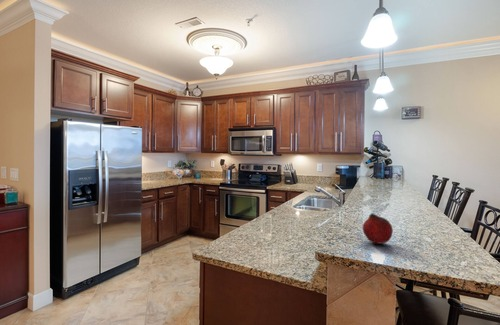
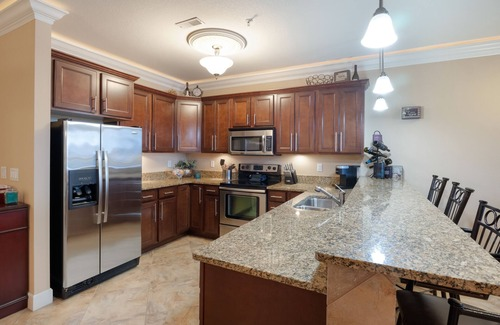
- fruit [362,213,394,245]
